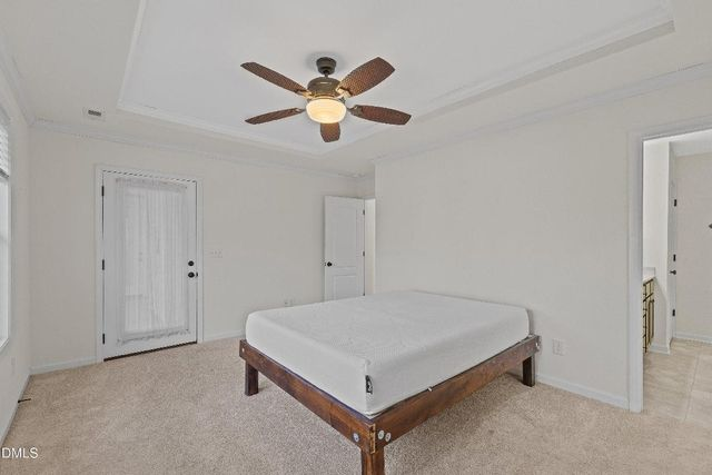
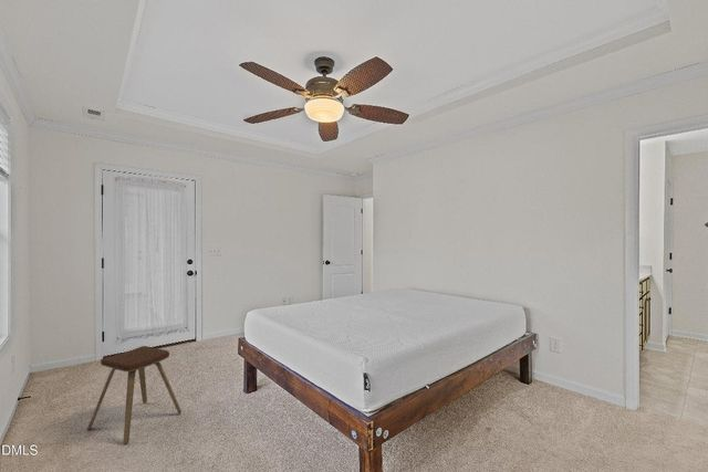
+ music stool [86,345,183,445]
